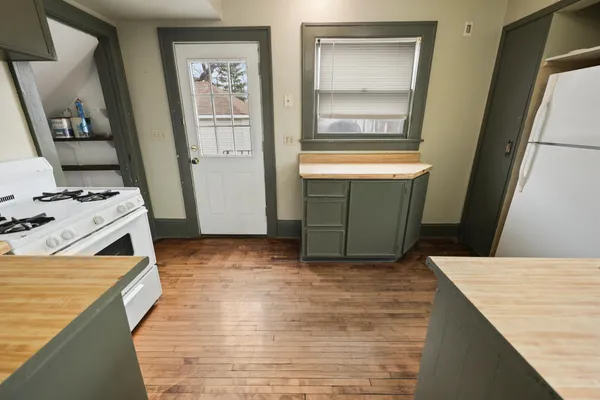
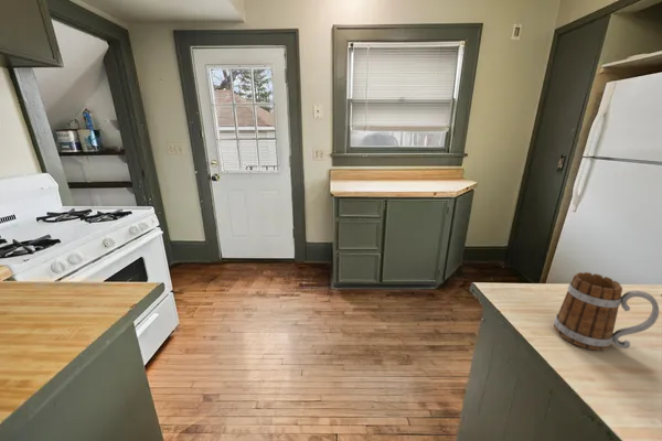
+ mug [553,271,660,352]
